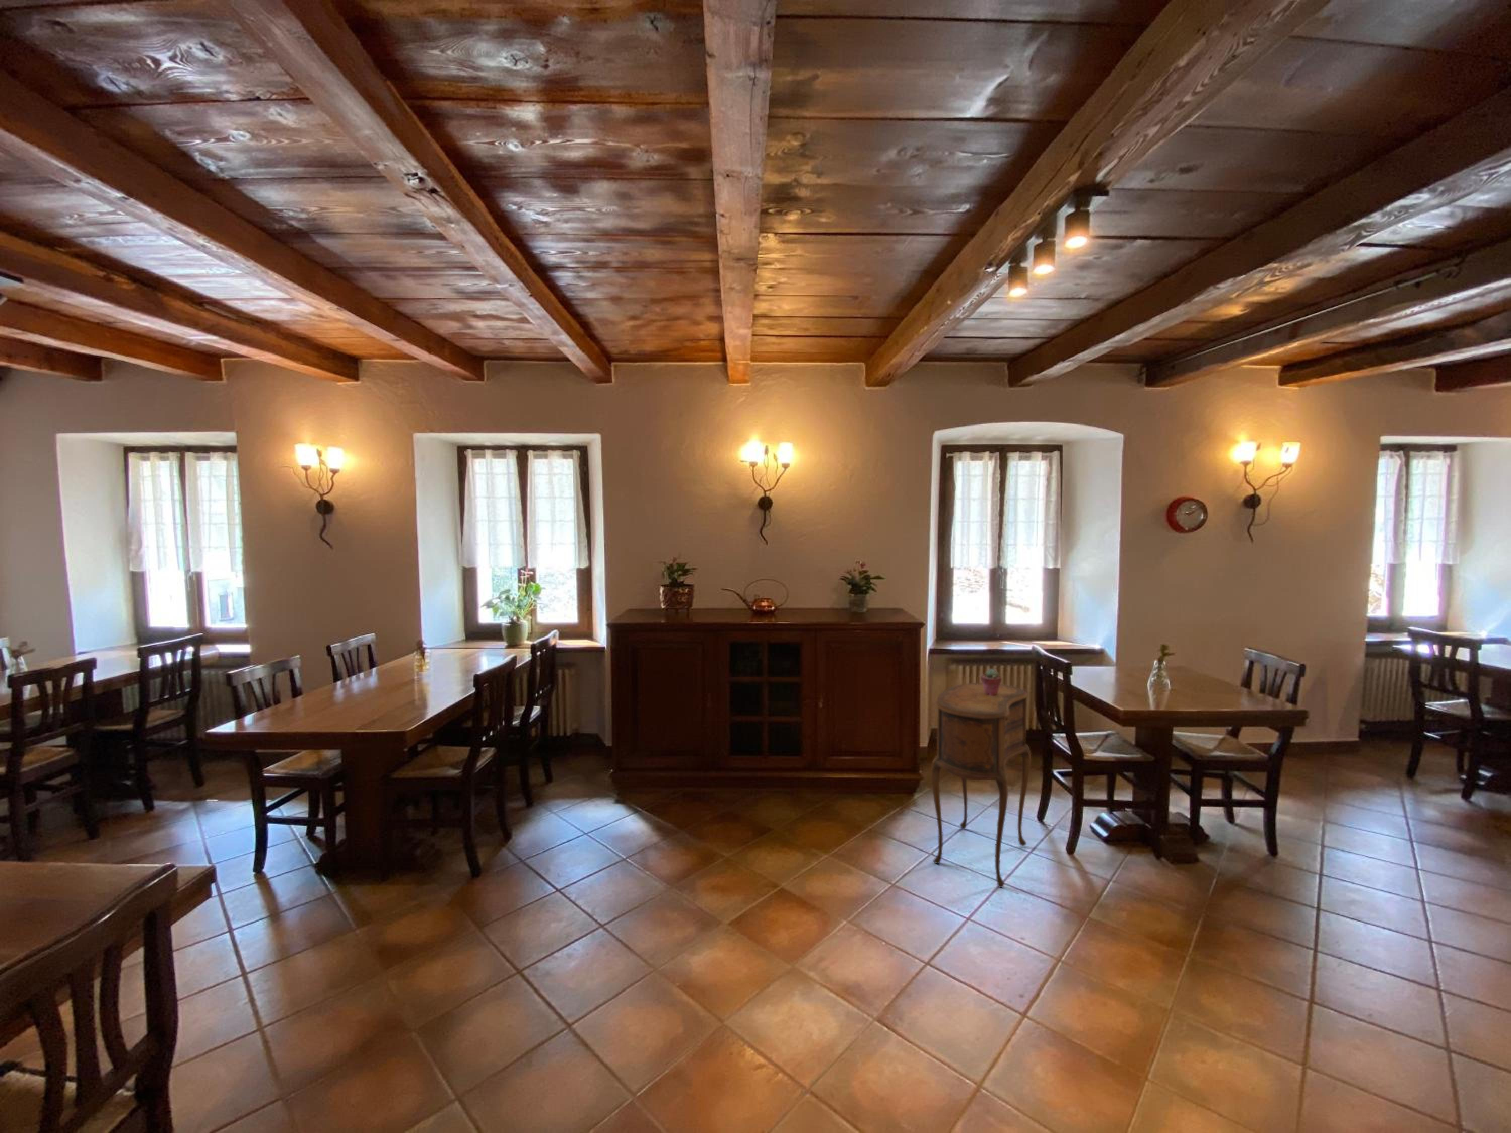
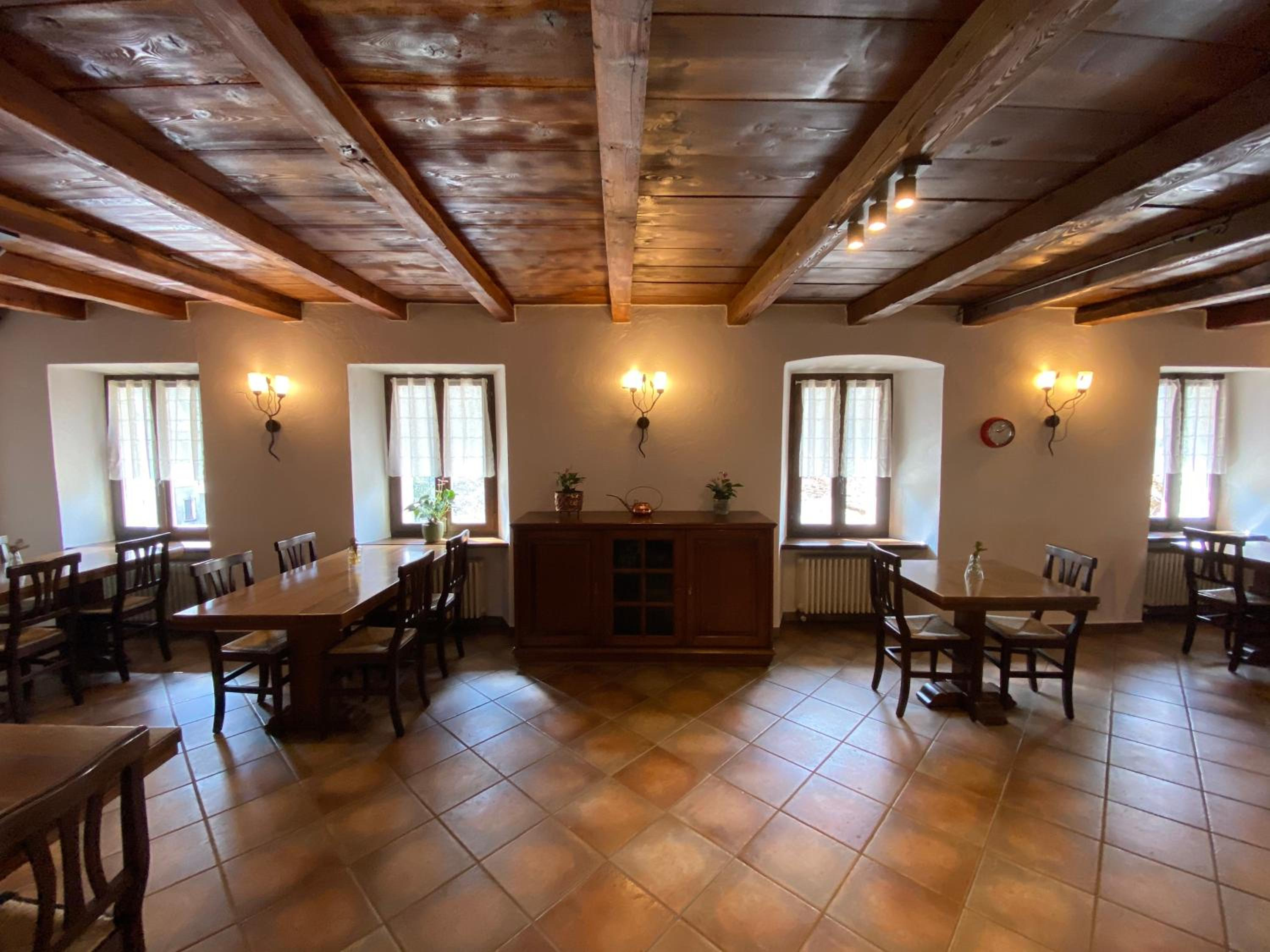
- side table [930,682,1032,888]
- potted succulent [980,668,1002,696]
